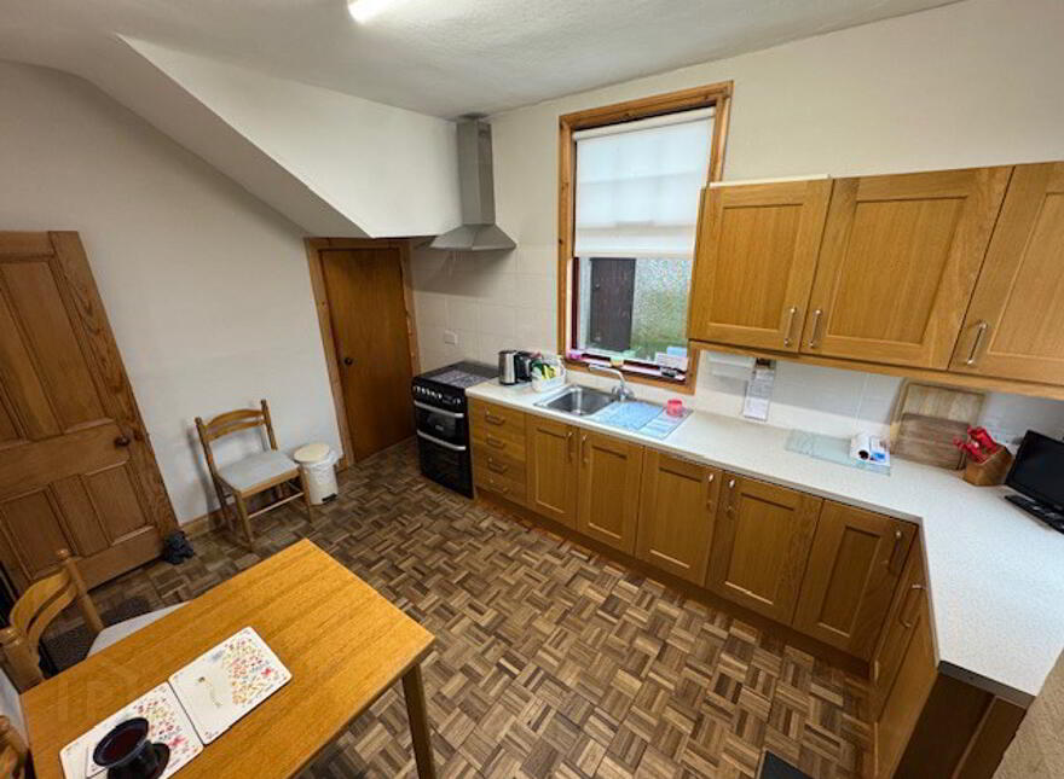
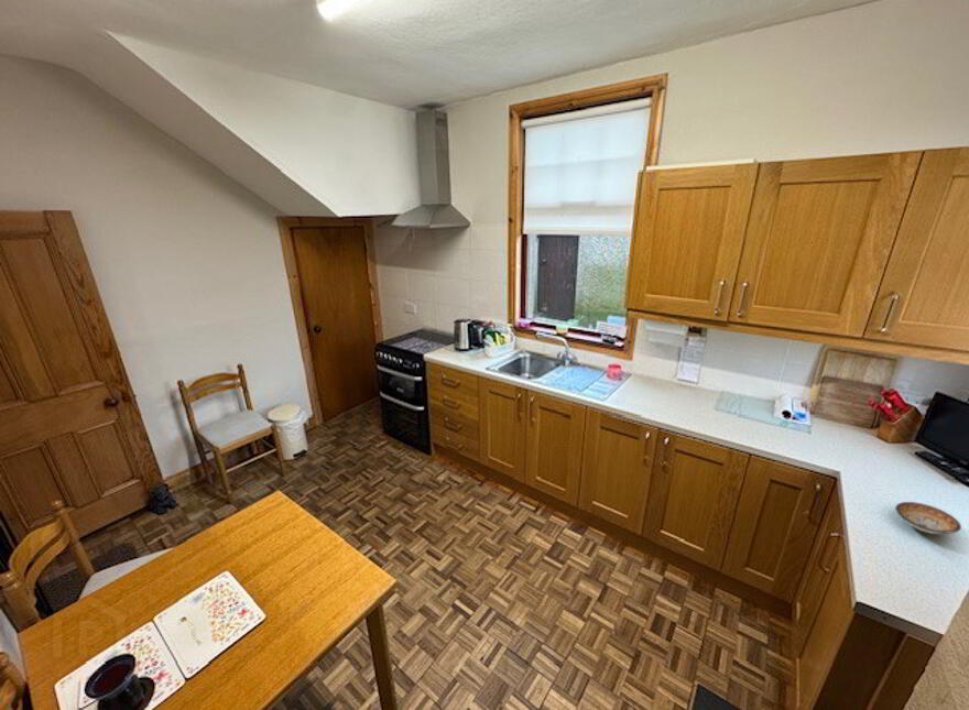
+ bowl [894,501,962,535]
